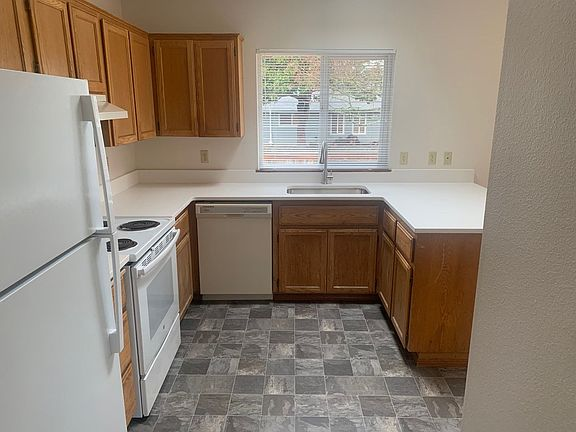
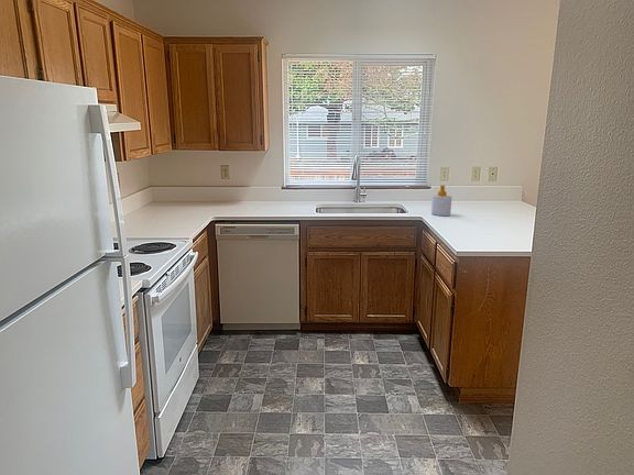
+ soap bottle [430,185,452,217]
